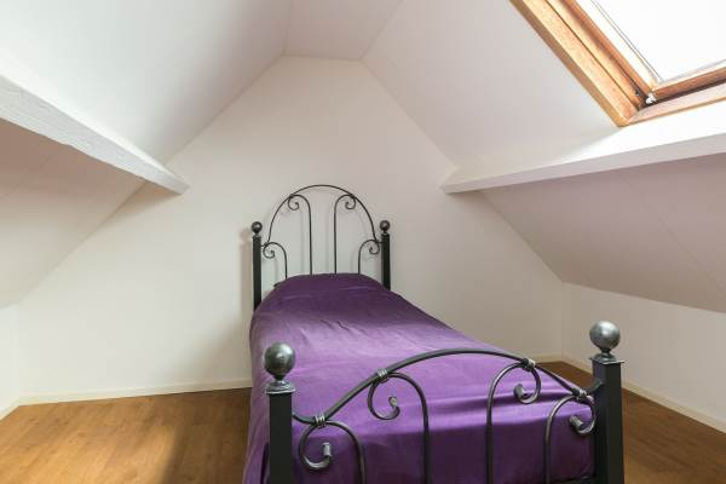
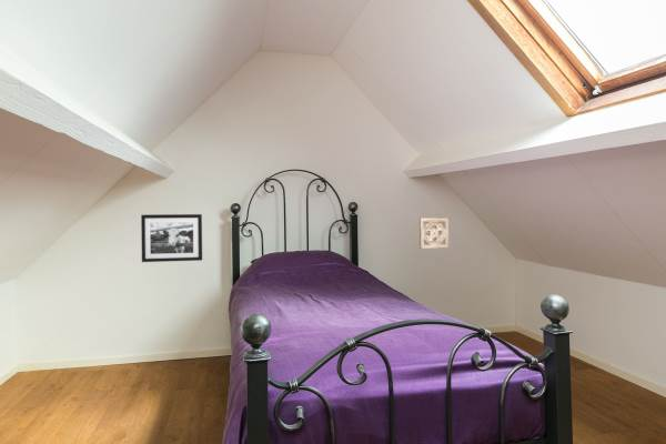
+ picture frame [140,213,203,263]
+ wall ornament [418,216,450,250]
